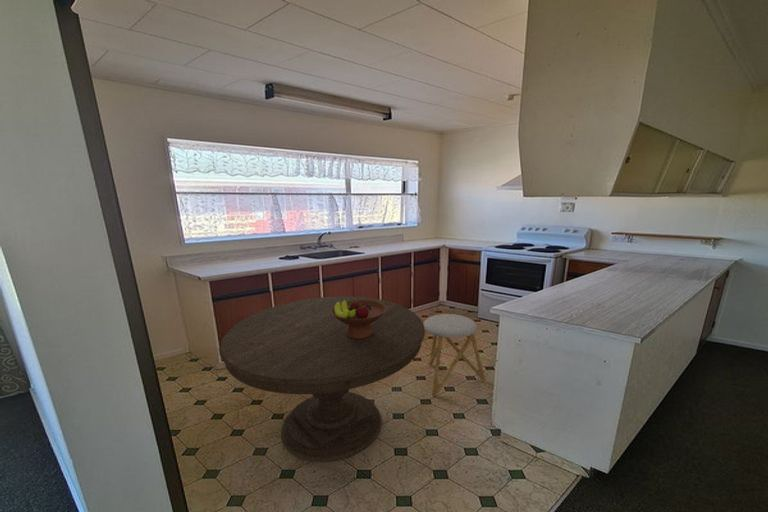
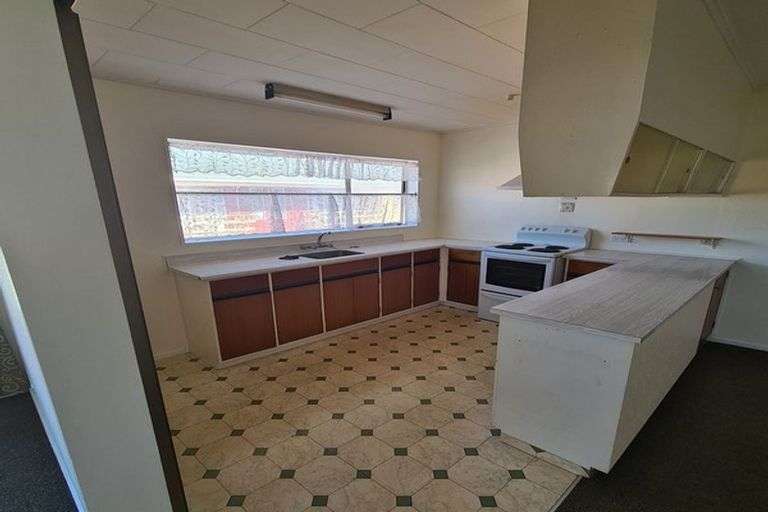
- fruit bowl [331,300,387,339]
- dining table [218,295,426,463]
- stool [423,313,486,398]
